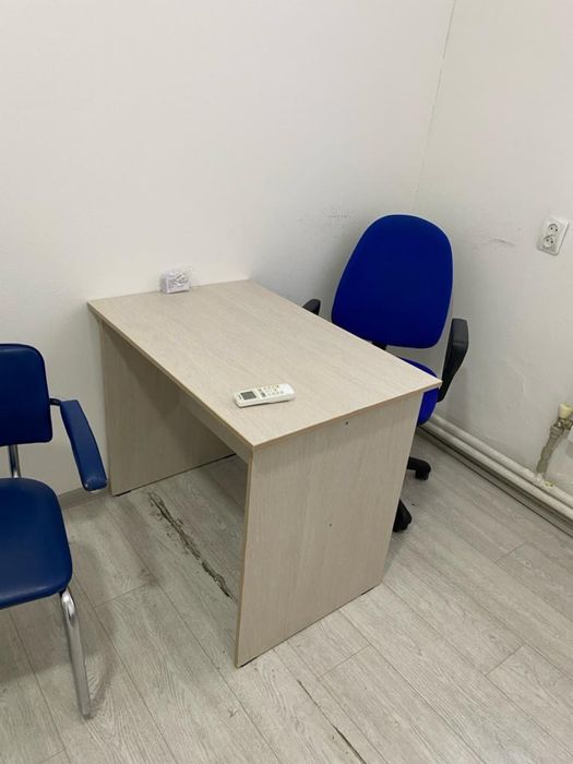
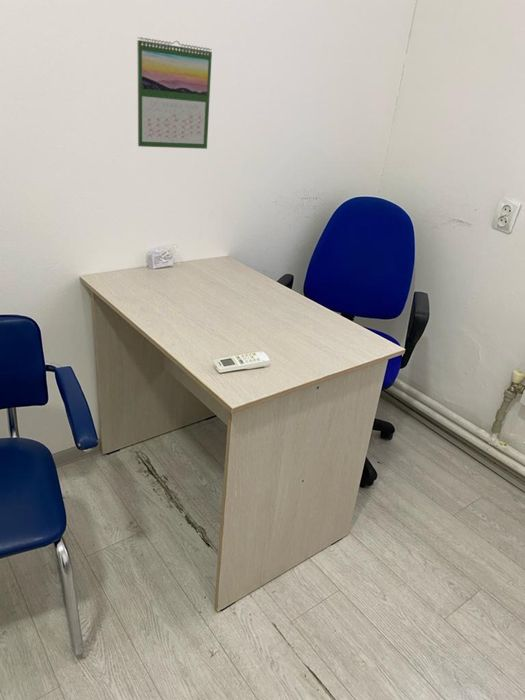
+ calendar [136,36,213,150]
